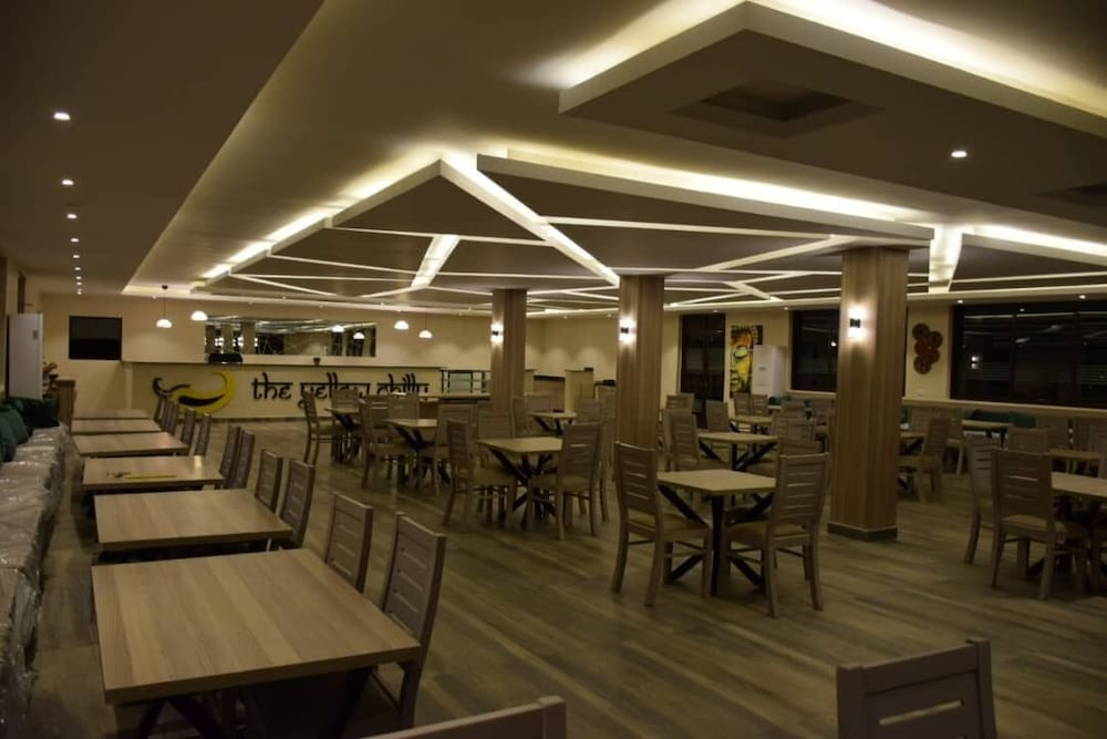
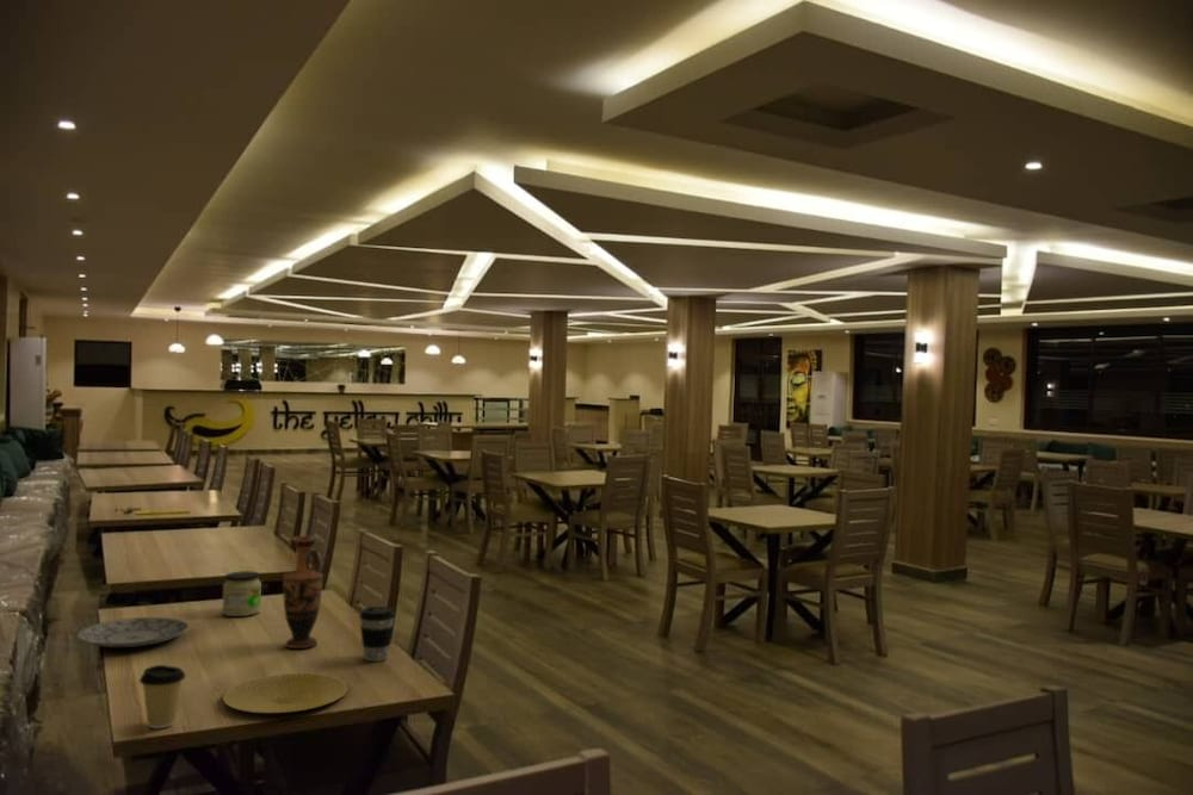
+ vase [282,535,324,650]
+ jar [221,570,262,617]
+ plate [222,672,350,714]
+ coffee cup [138,664,187,729]
+ coffee cup [359,605,396,663]
+ plate [75,616,191,648]
